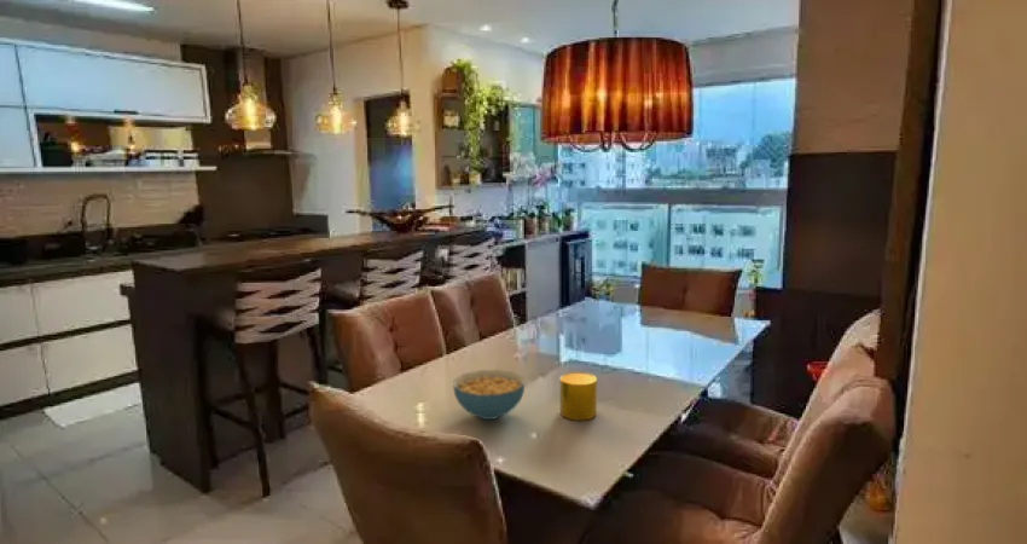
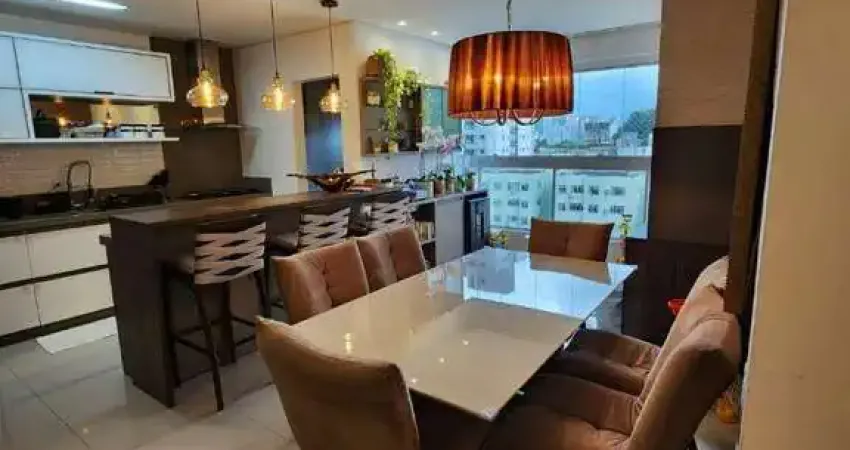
- cereal bowl [452,369,526,421]
- cup [558,371,598,421]
